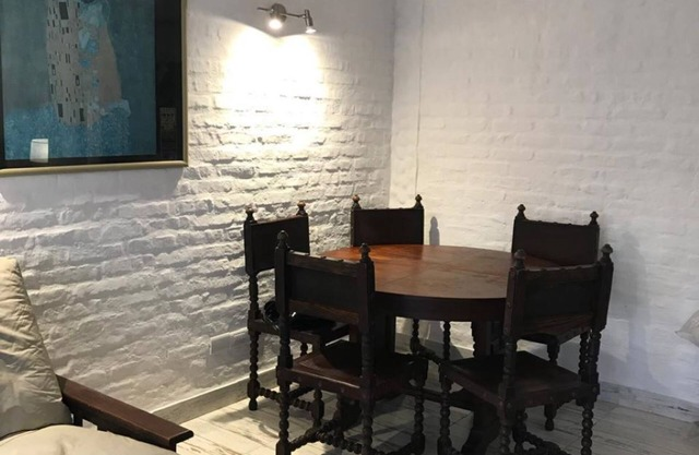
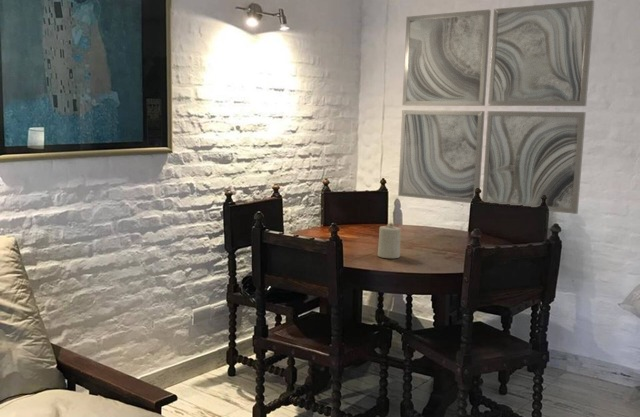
+ wall art [397,0,596,215]
+ candle [377,222,402,259]
